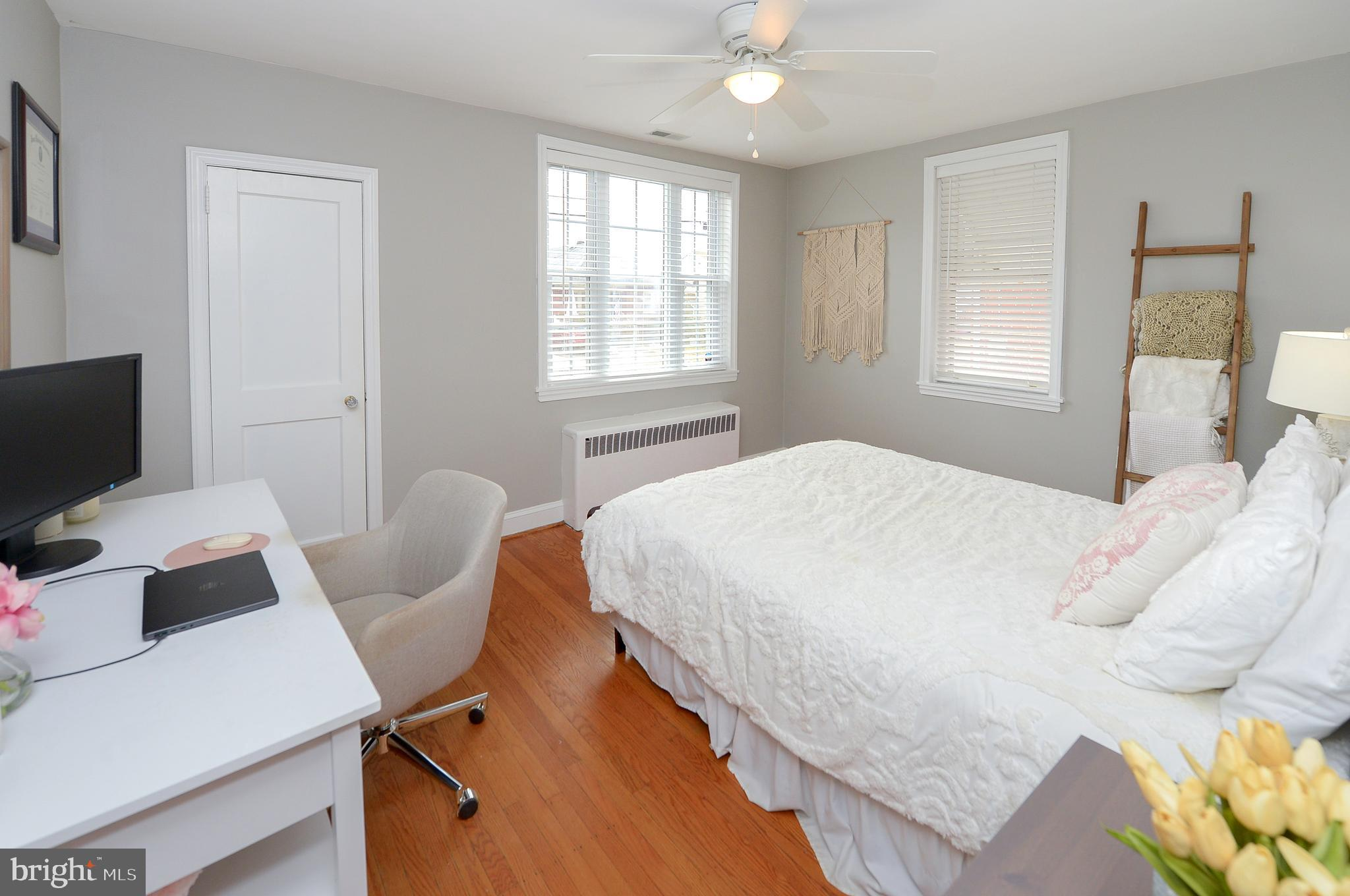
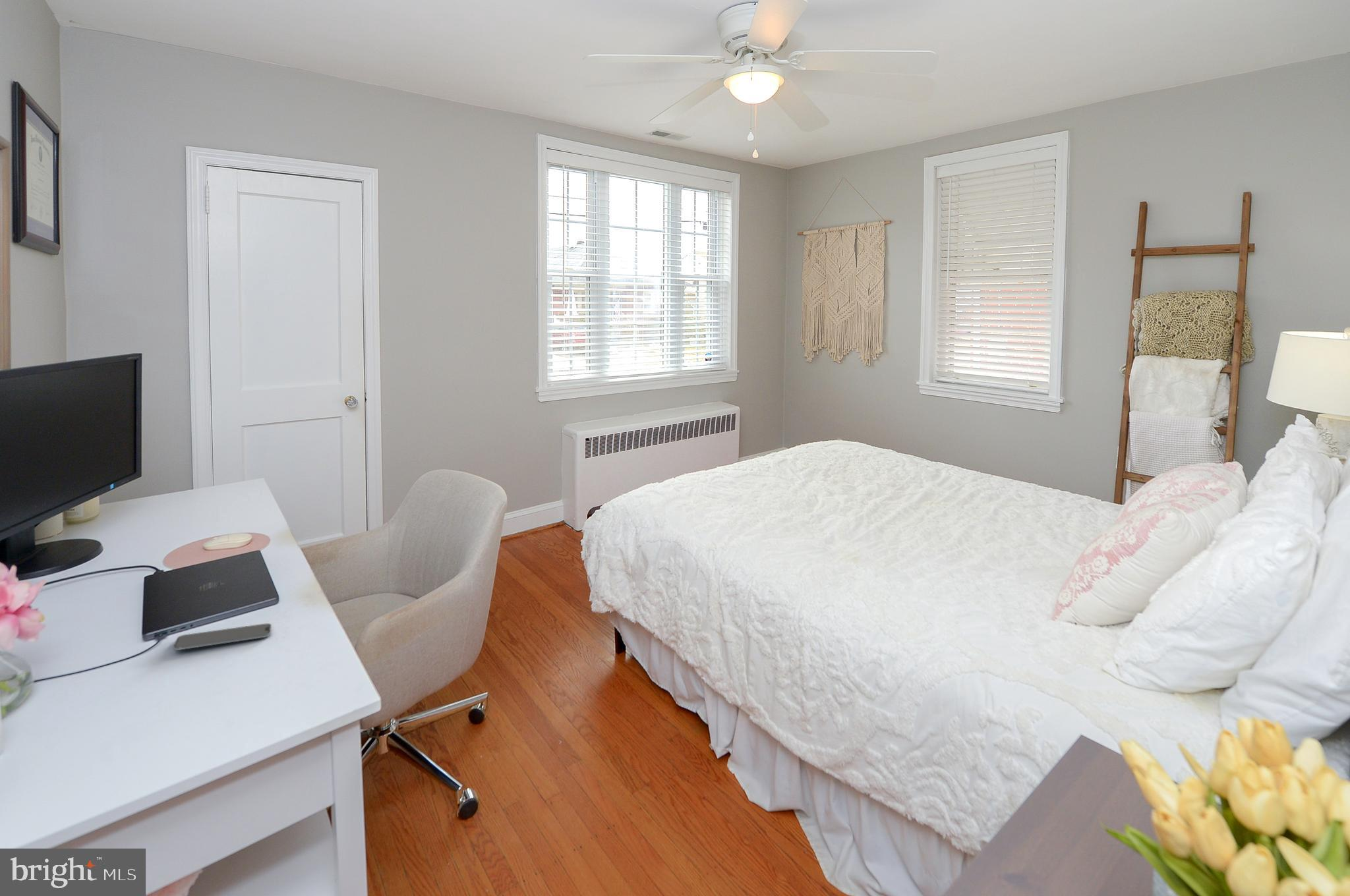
+ smartphone [173,623,272,651]
